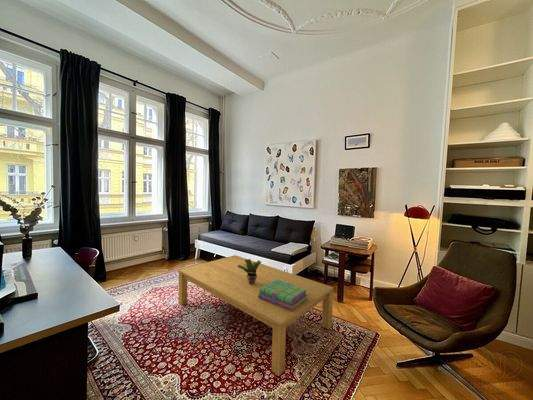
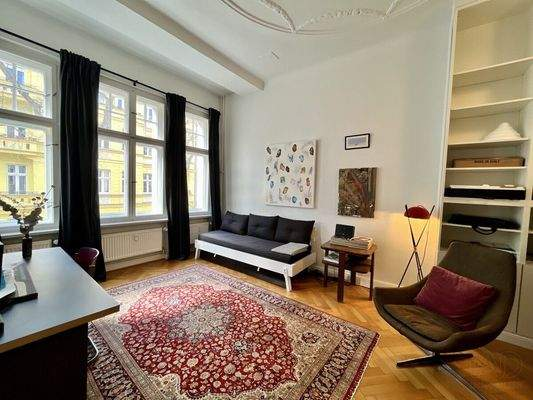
- coffee table [177,254,335,377]
- stack of books [258,279,308,311]
- potted plant [237,258,262,284]
